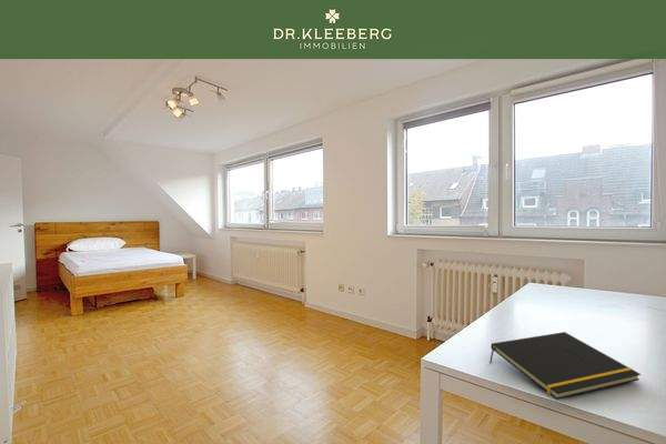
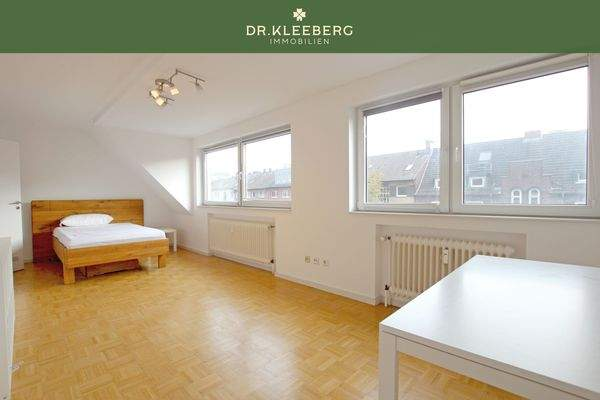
- notepad [488,331,642,401]
